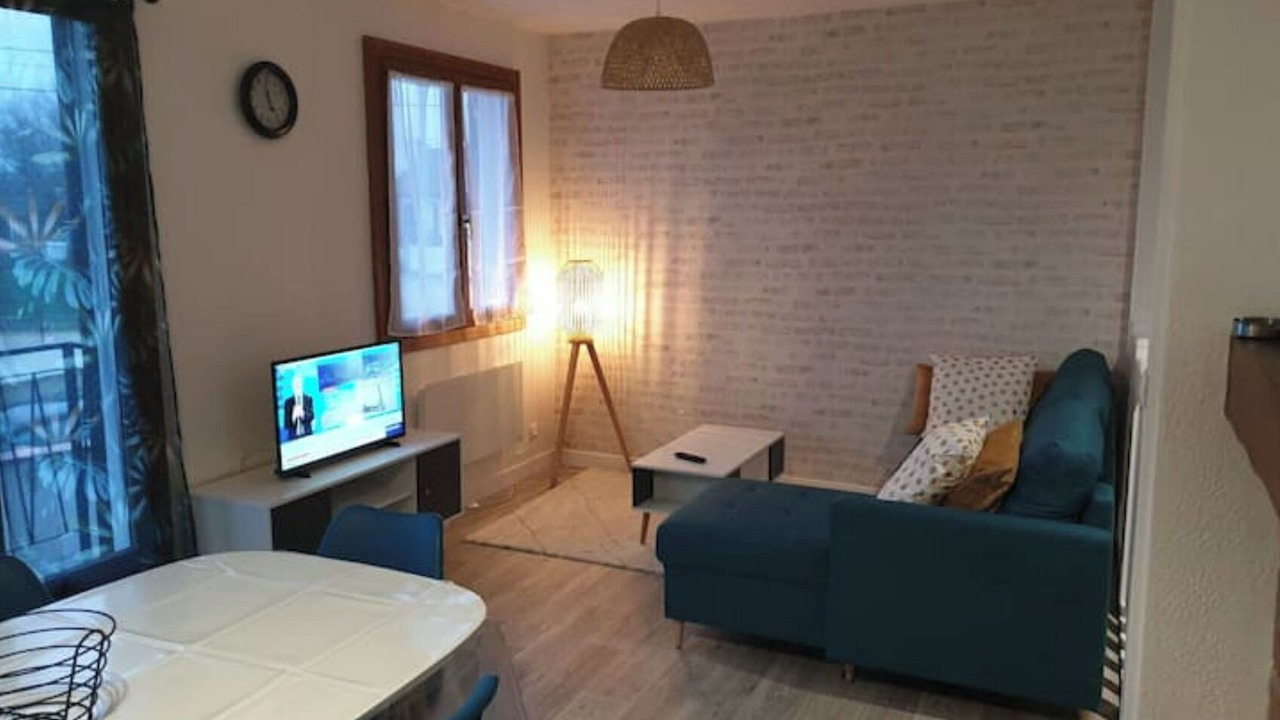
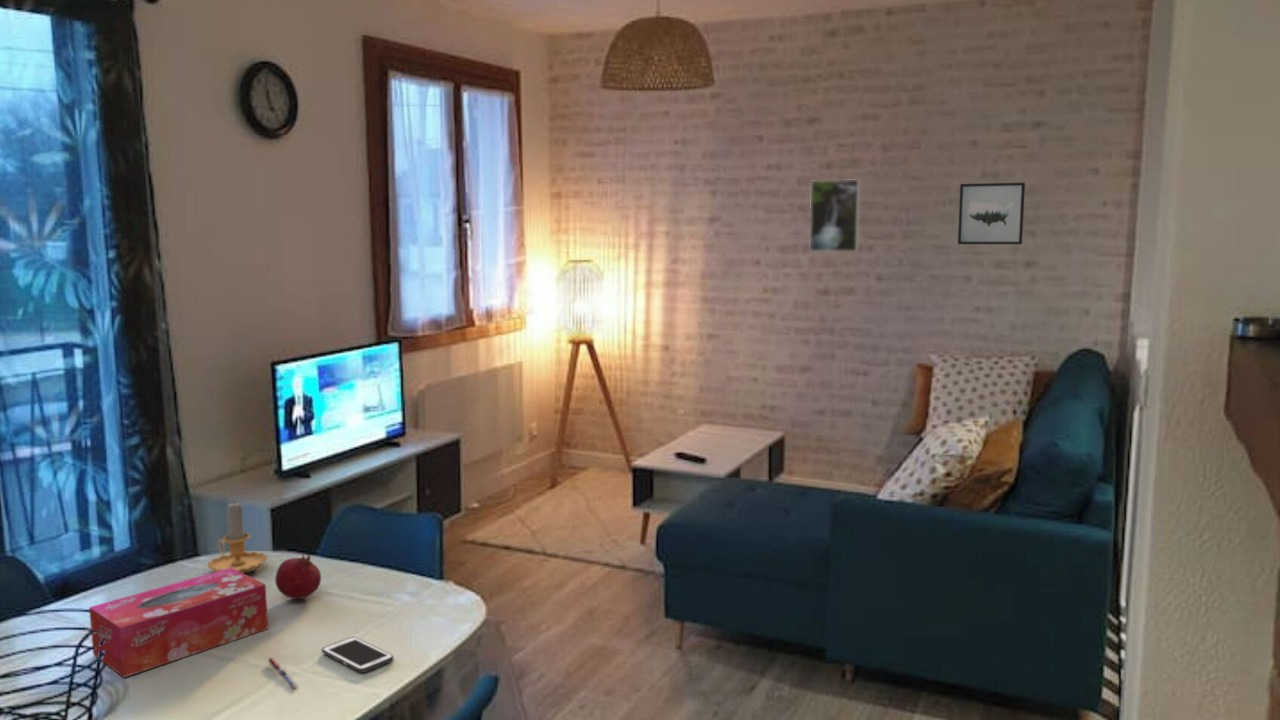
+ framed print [809,178,861,253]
+ wall art [957,182,1026,245]
+ candle [207,501,269,574]
+ fruit [274,552,322,600]
+ cell phone [321,636,395,674]
+ tissue box [88,568,269,678]
+ pen [266,657,299,689]
